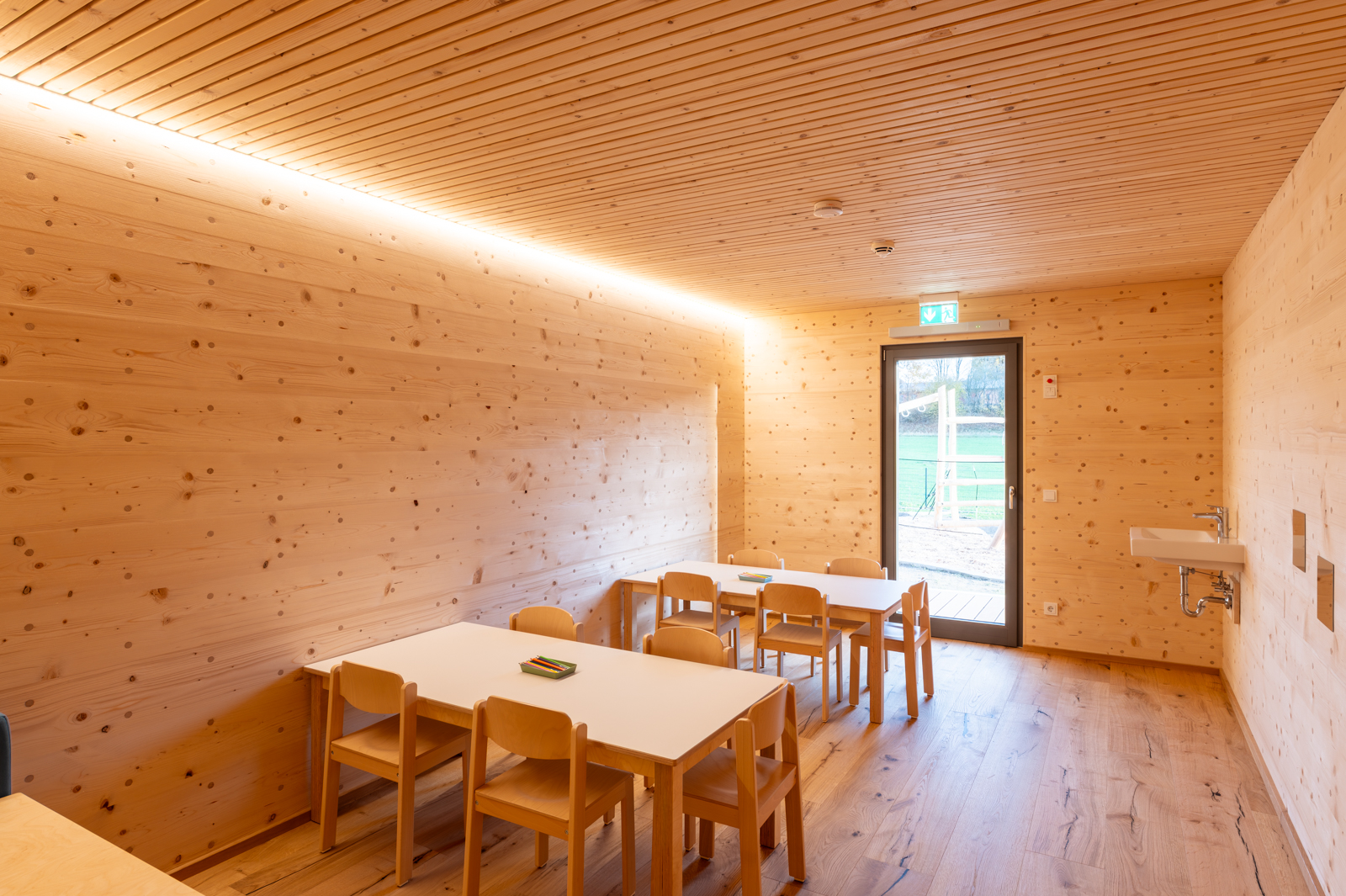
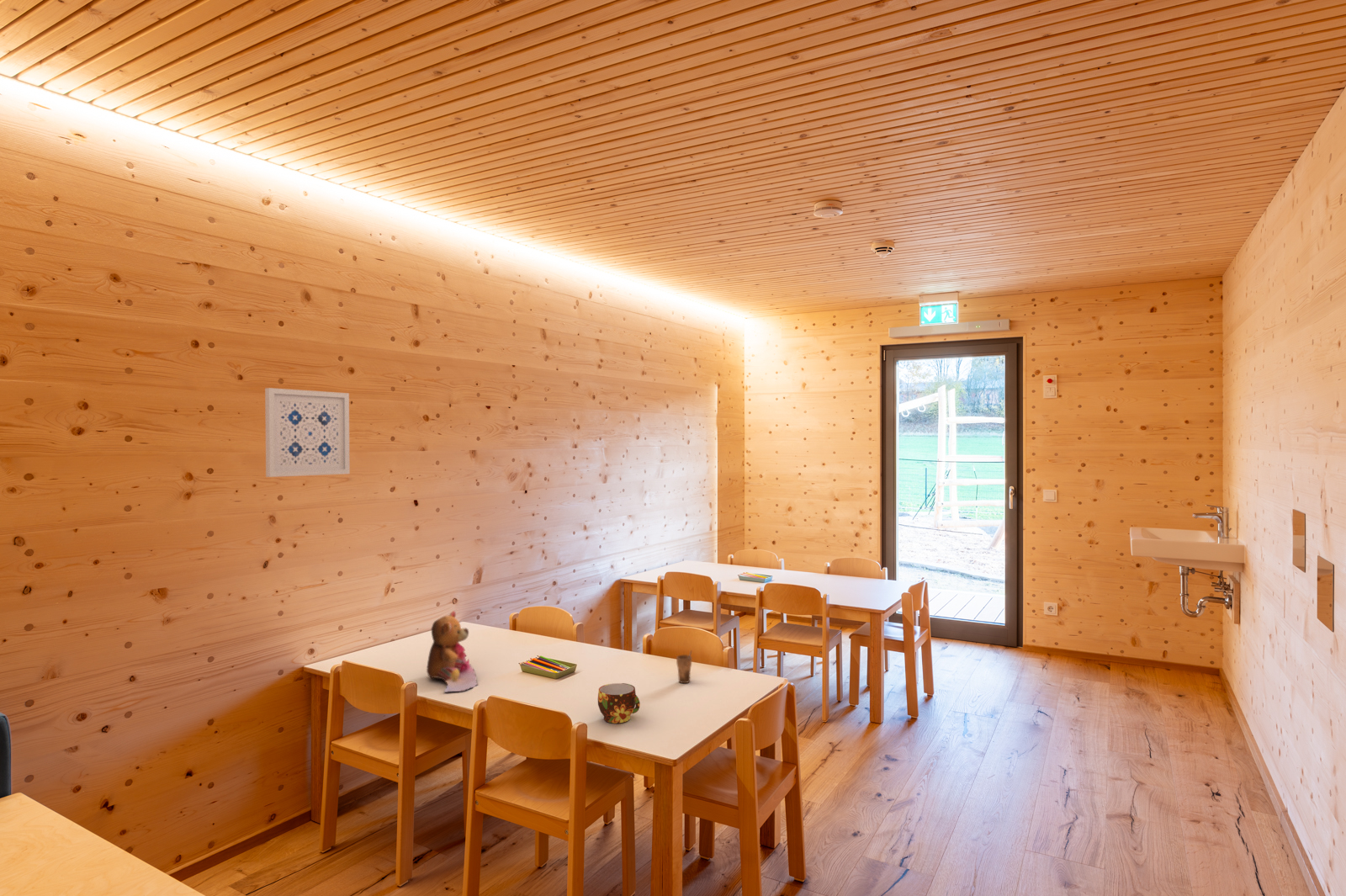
+ cup [676,649,693,684]
+ teddy bear [426,610,479,693]
+ wall art [264,387,351,478]
+ cup [597,682,641,724]
